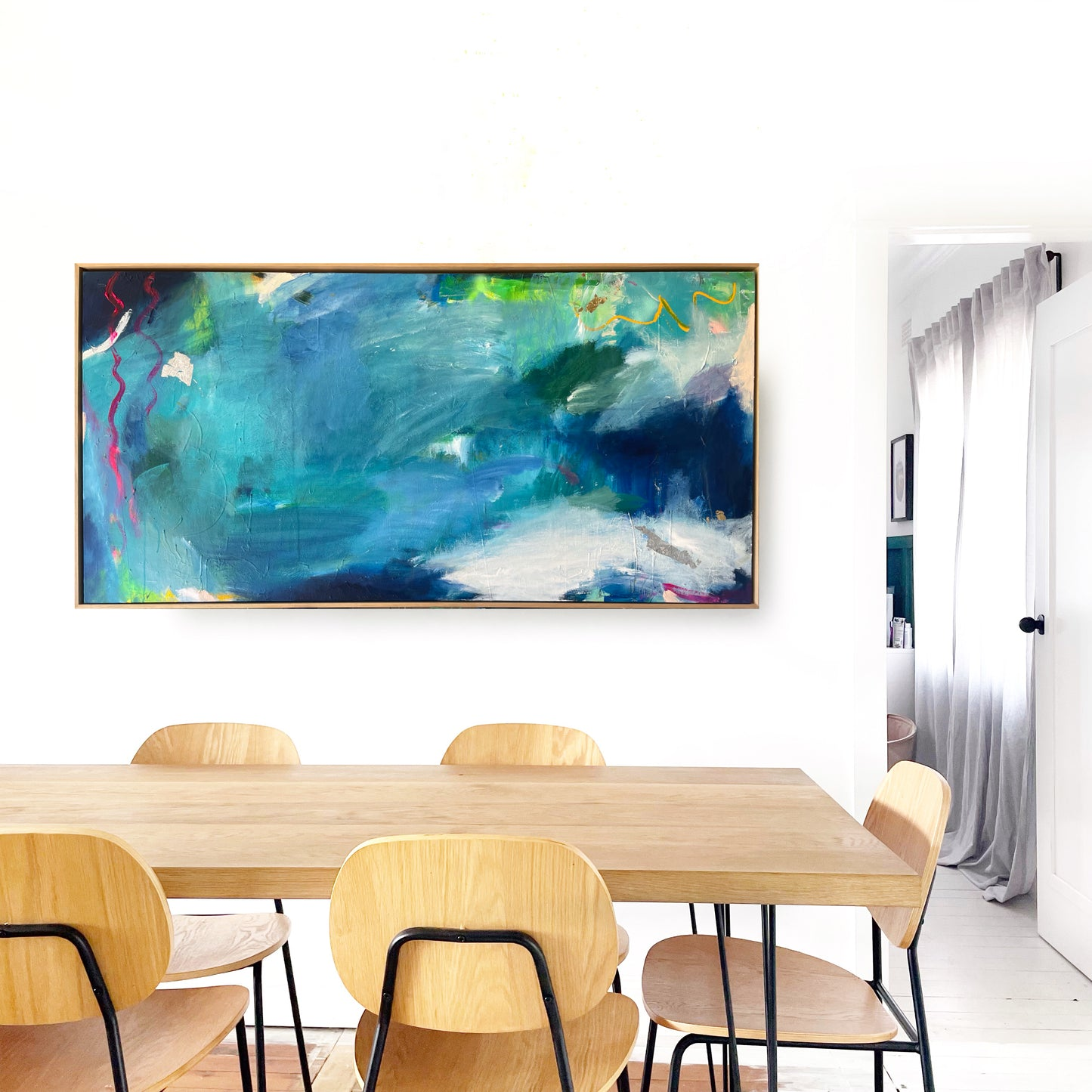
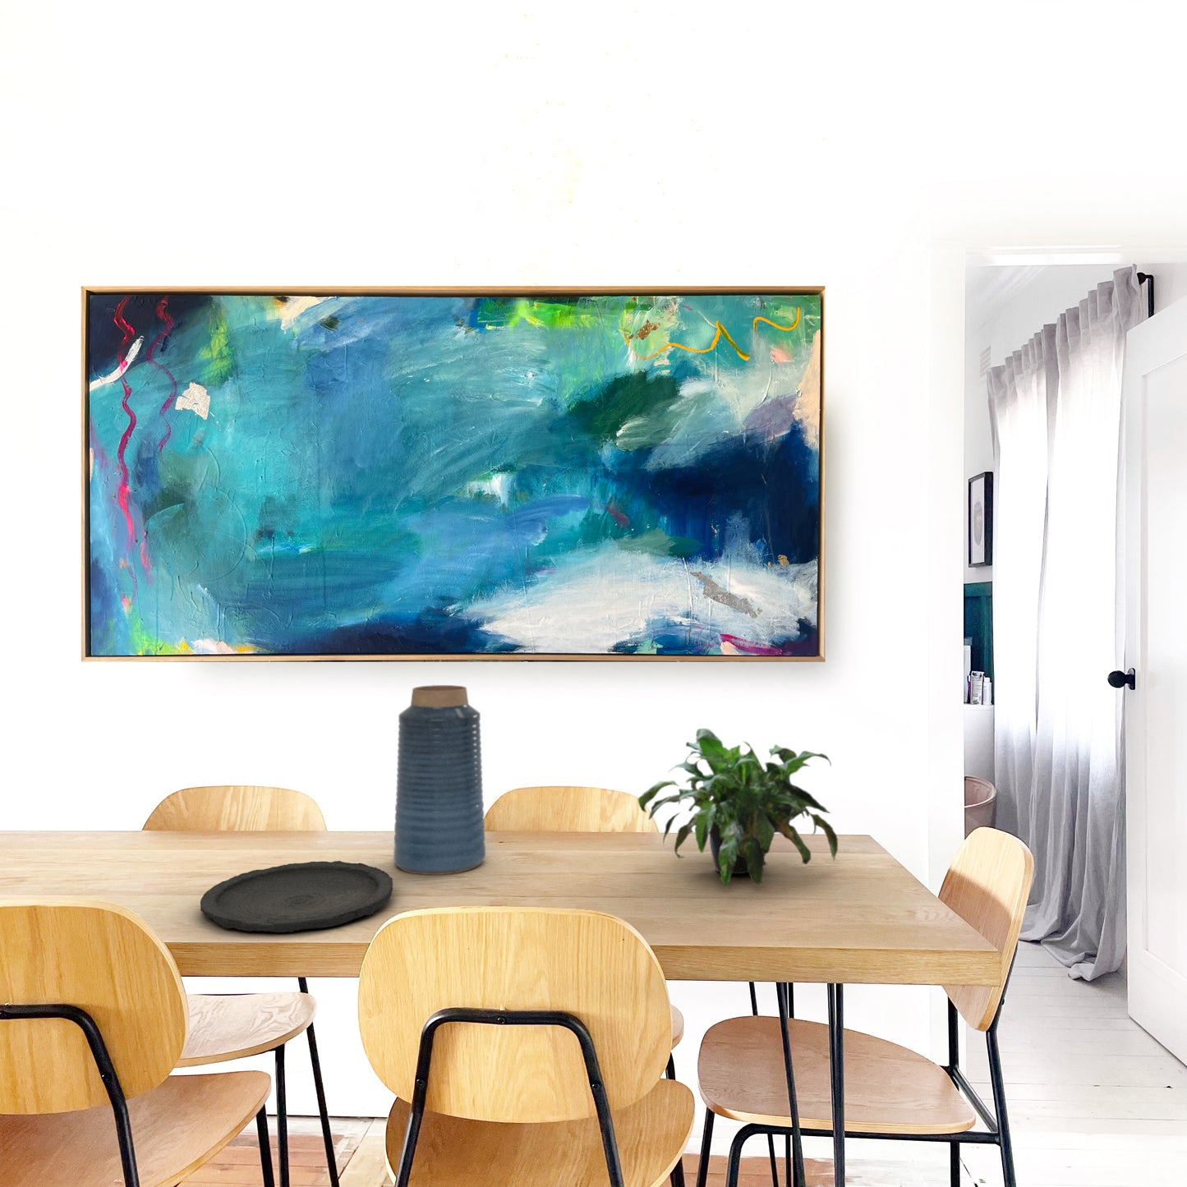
+ potted plant [637,728,839,888]
+ plate [200,860,393,933]
+ vase [392,685,486,876]
